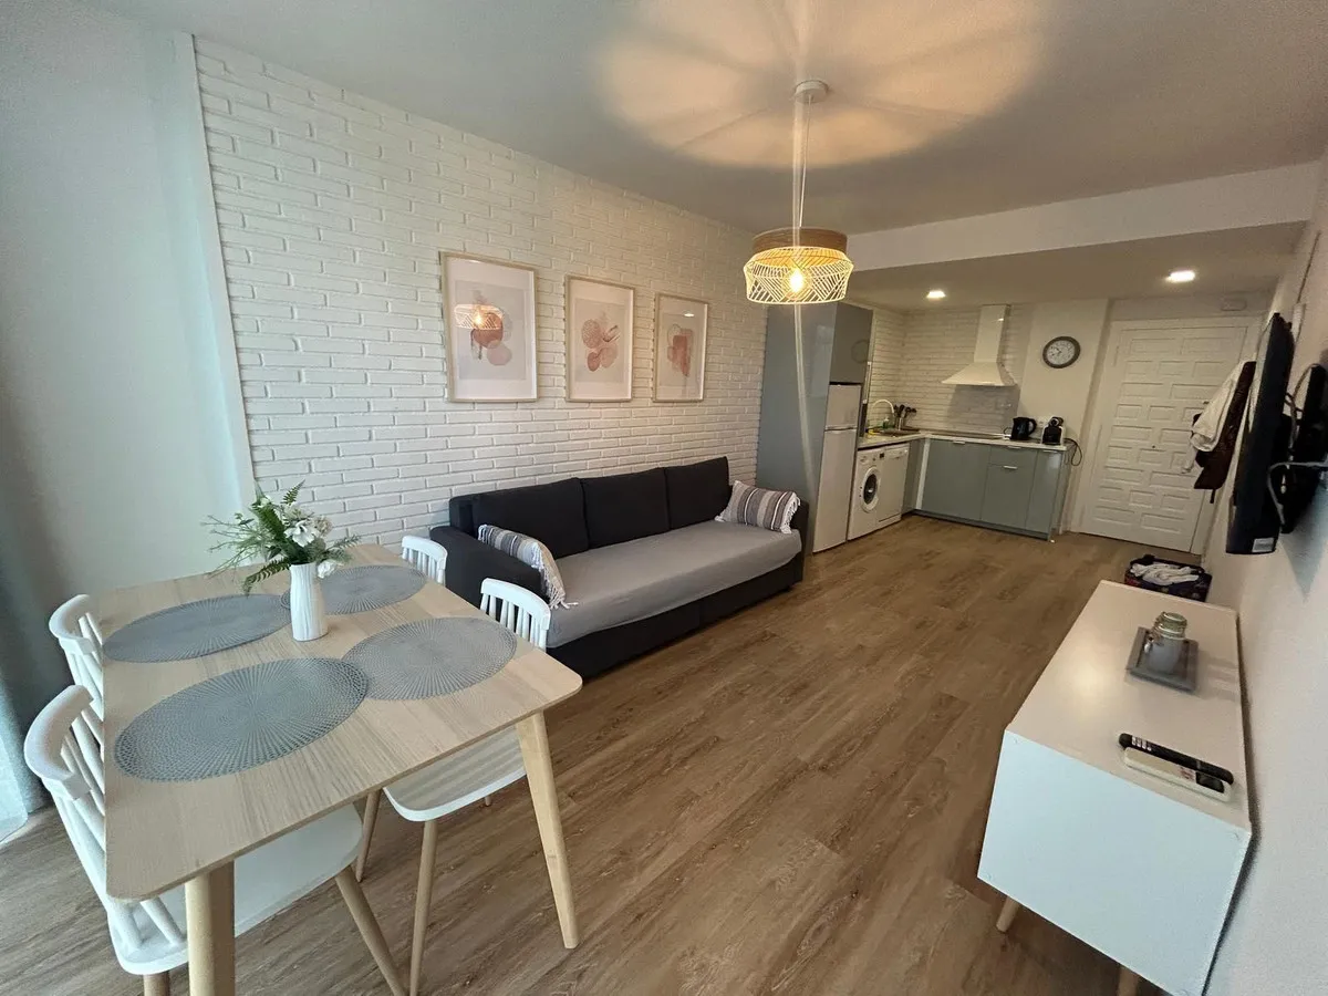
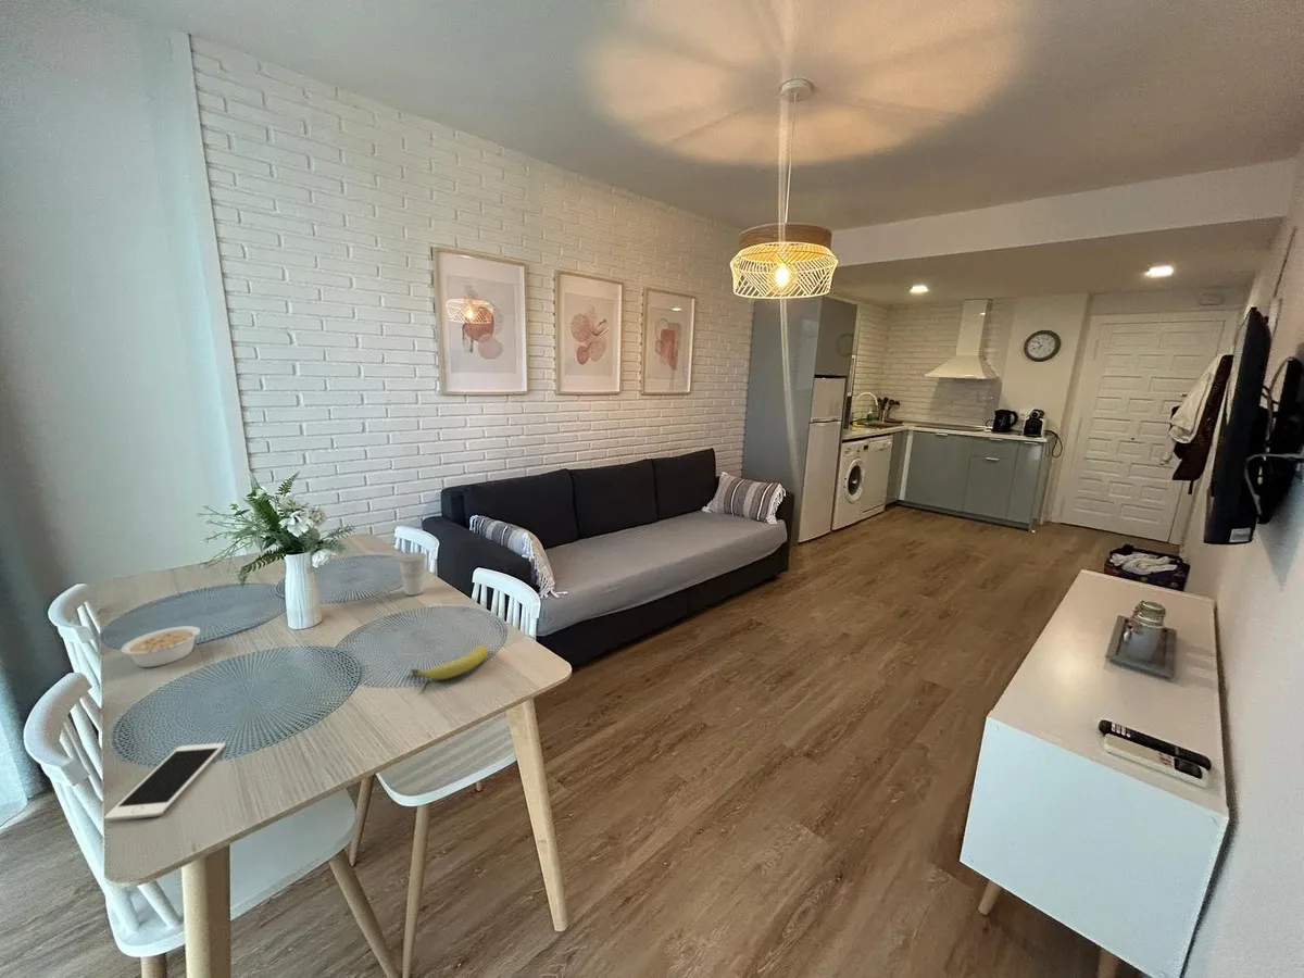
+ cup [397,551,428,597]
+ cell phone [103,742,226,822]
+ legume [121,625,211,668]
+ fruit [410,644,489,680]
